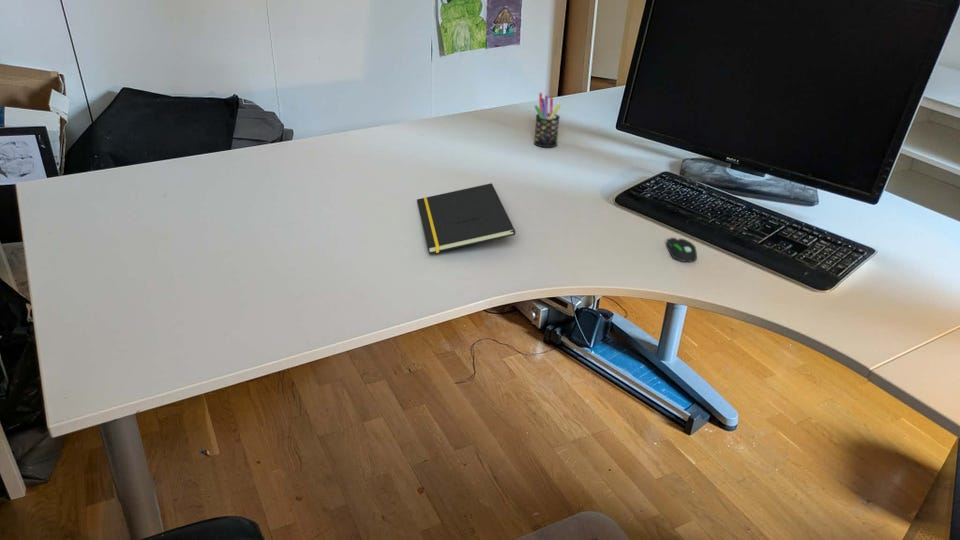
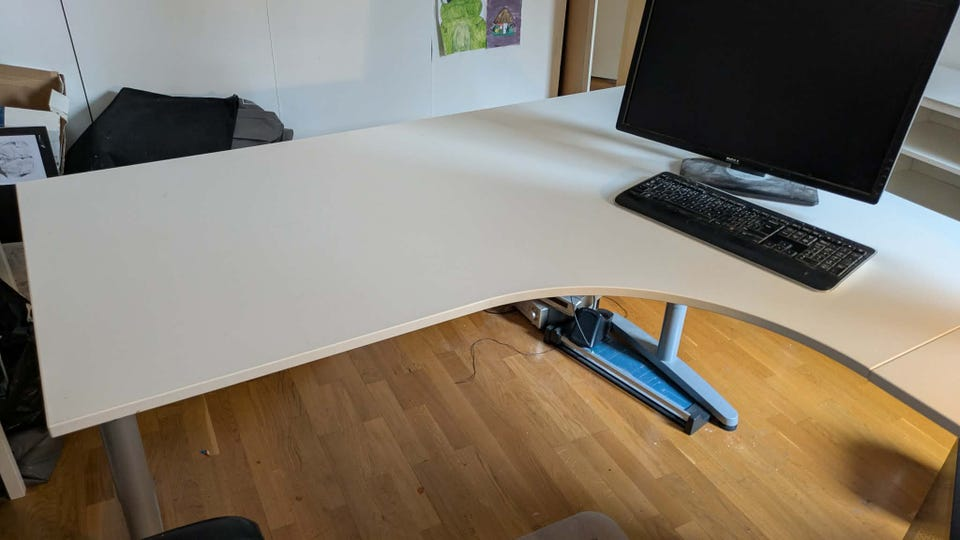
- notepad [416,182,516,255]
- mouse [665,236,698,263]
- pen holder [533,92,561,148]
